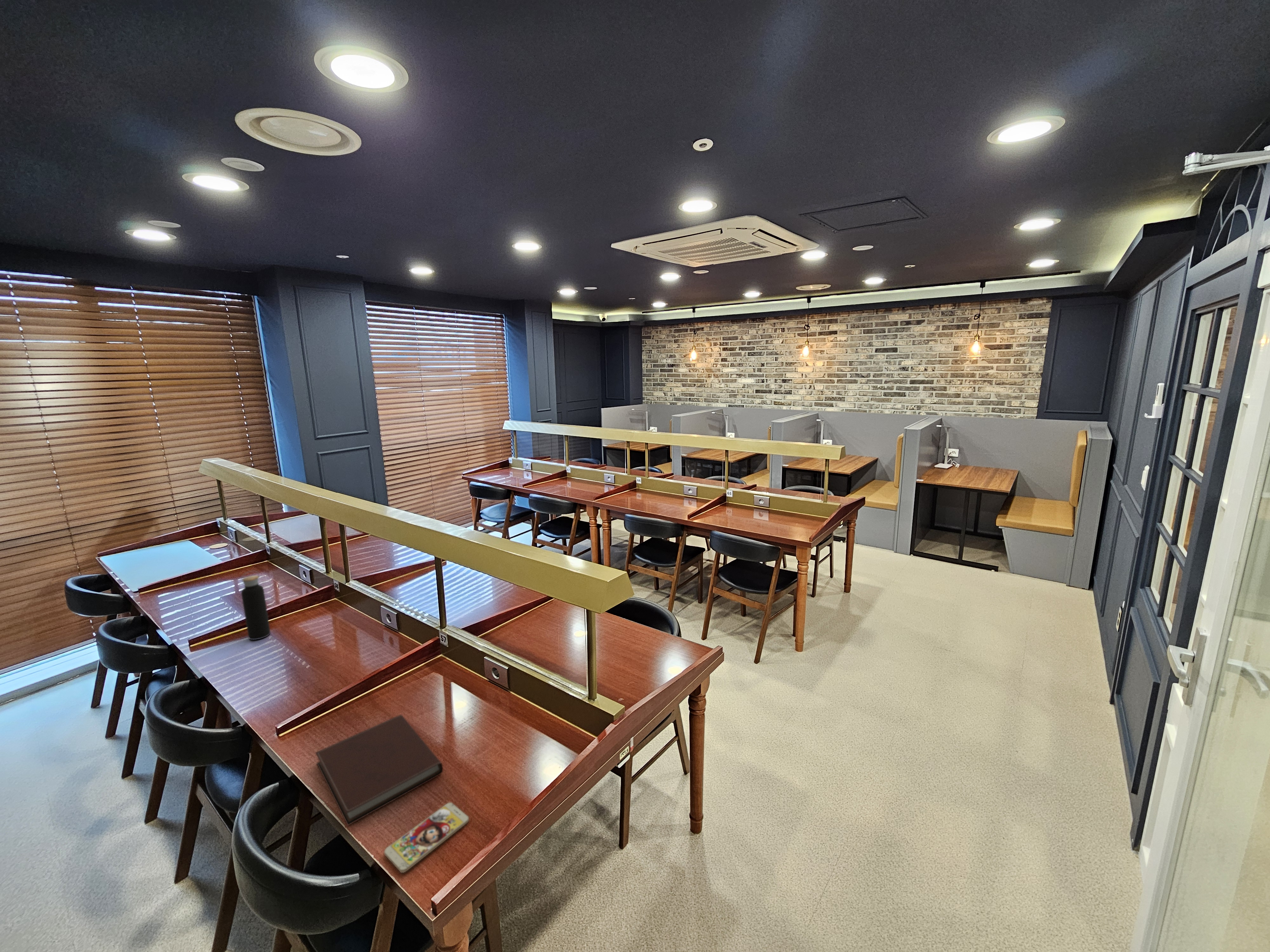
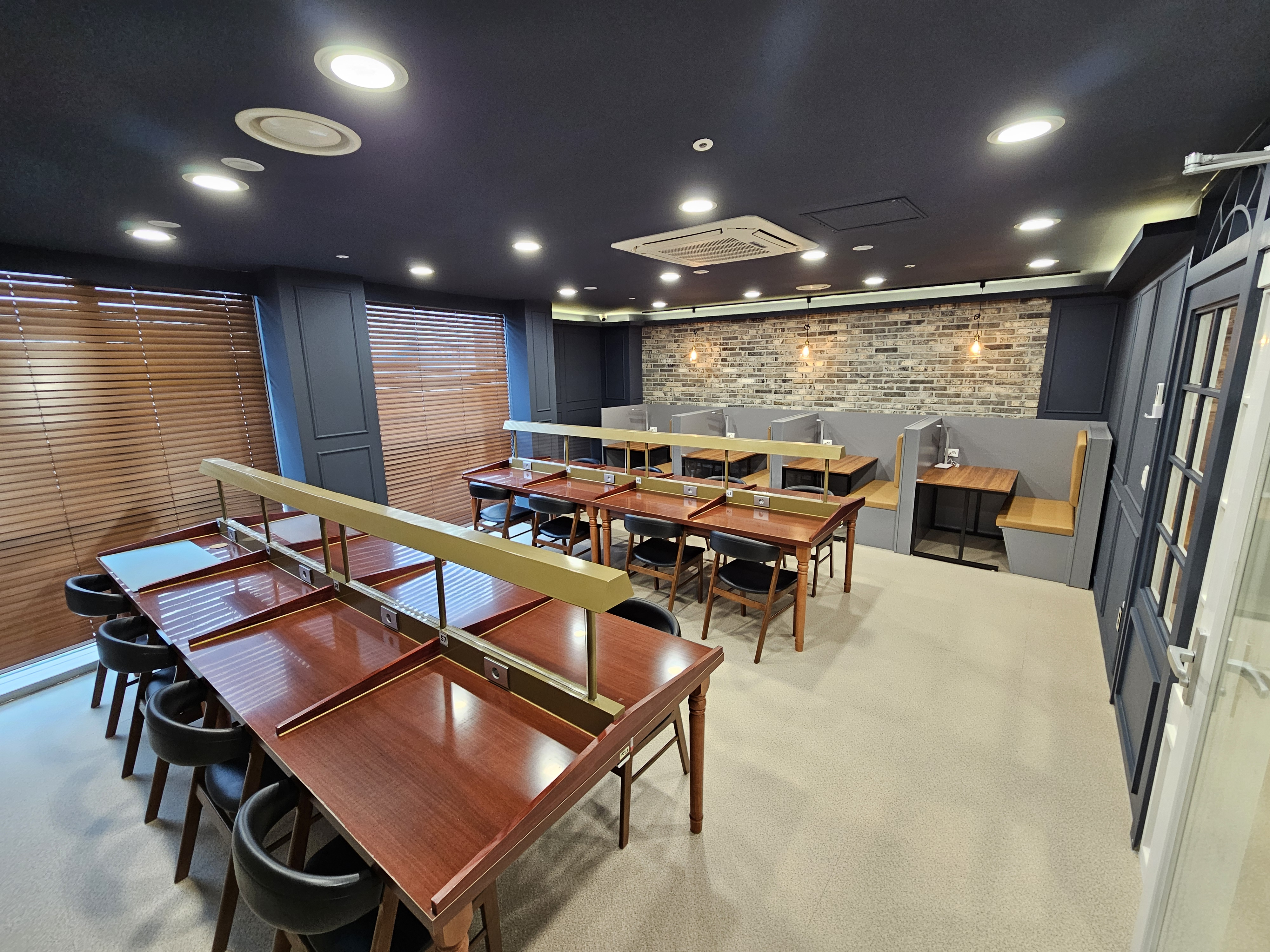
- notebook [315,715,443,826]
- water bottle [241,571,271,640]
- smartphone [384,802,469,873]
